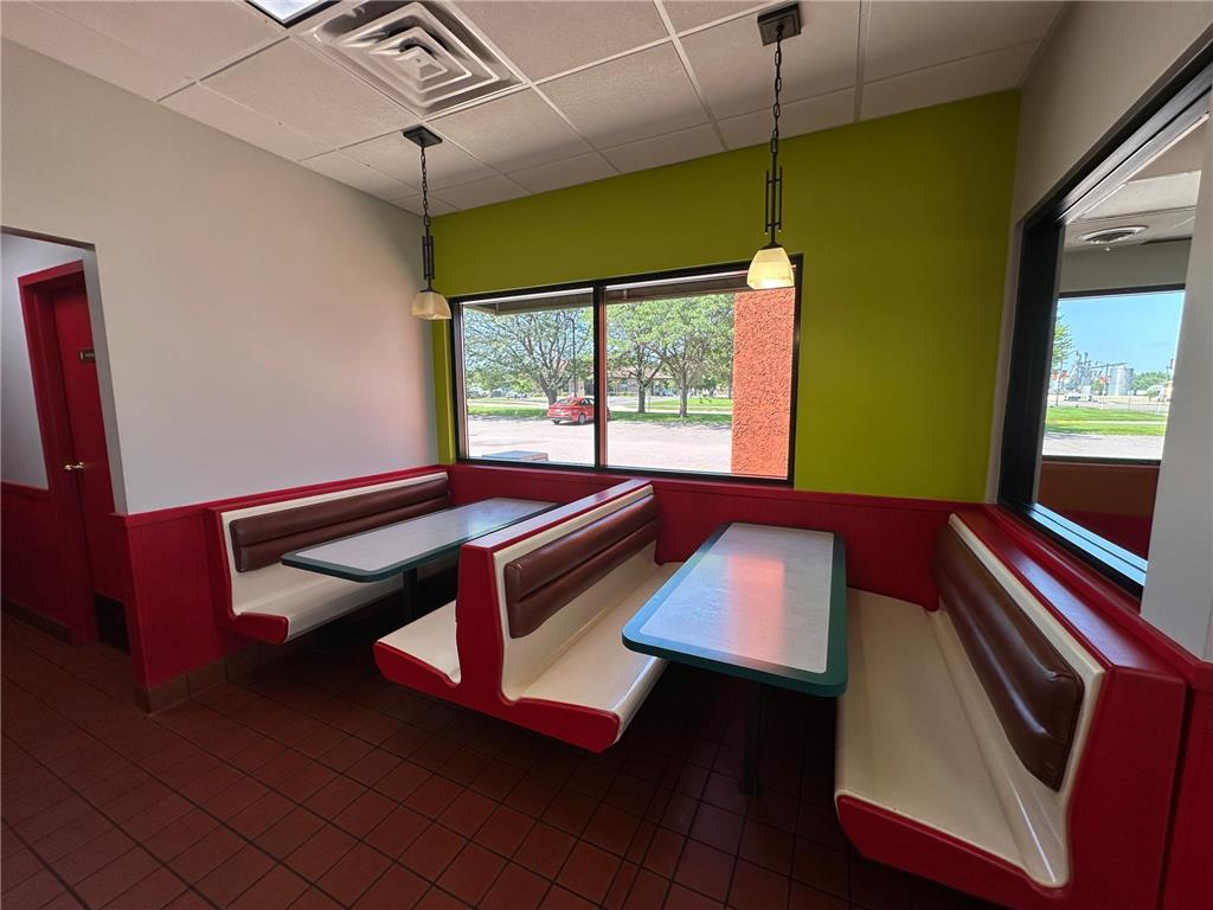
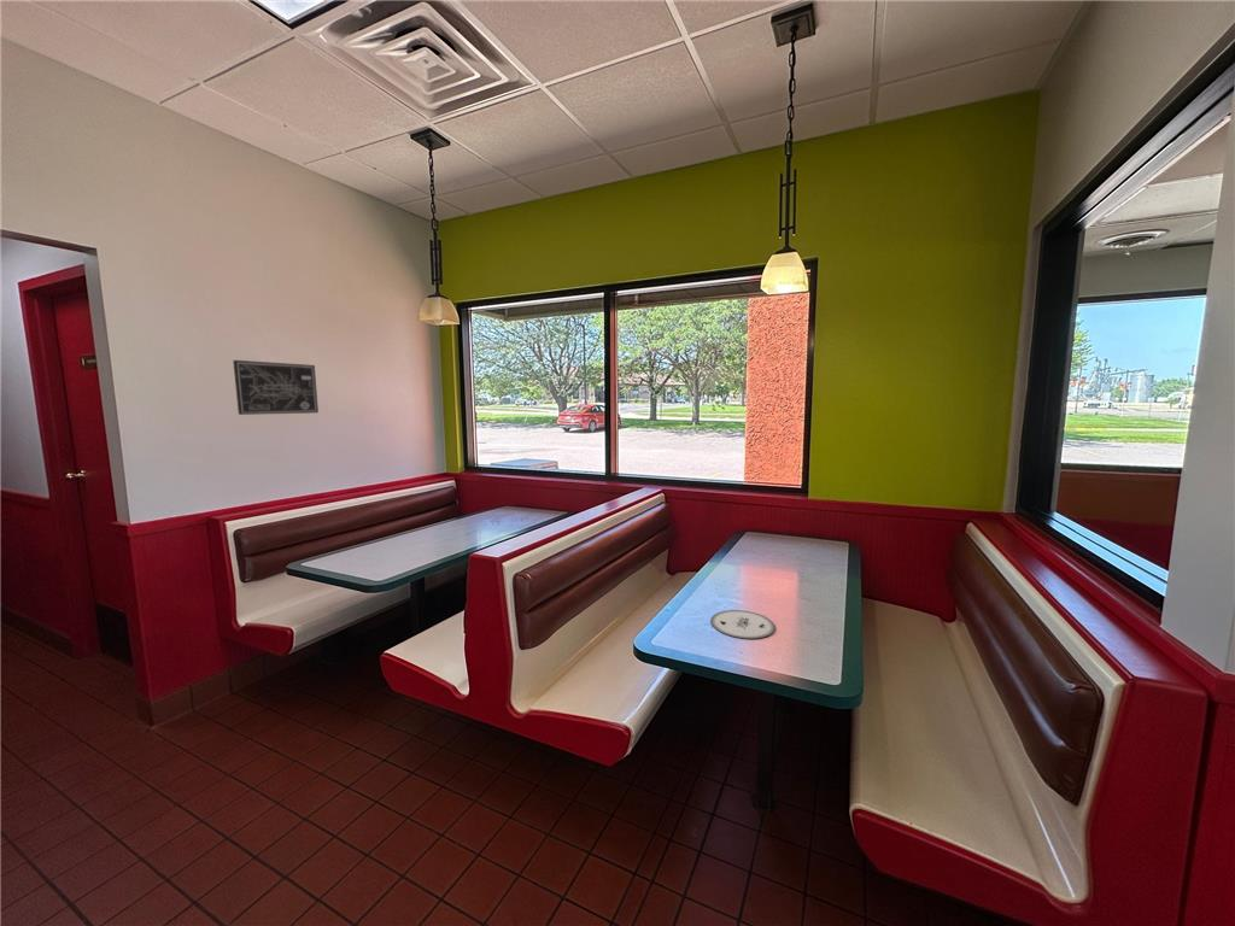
+ wall art [232,359,320,416]
+ plate [709,609,777,640]
